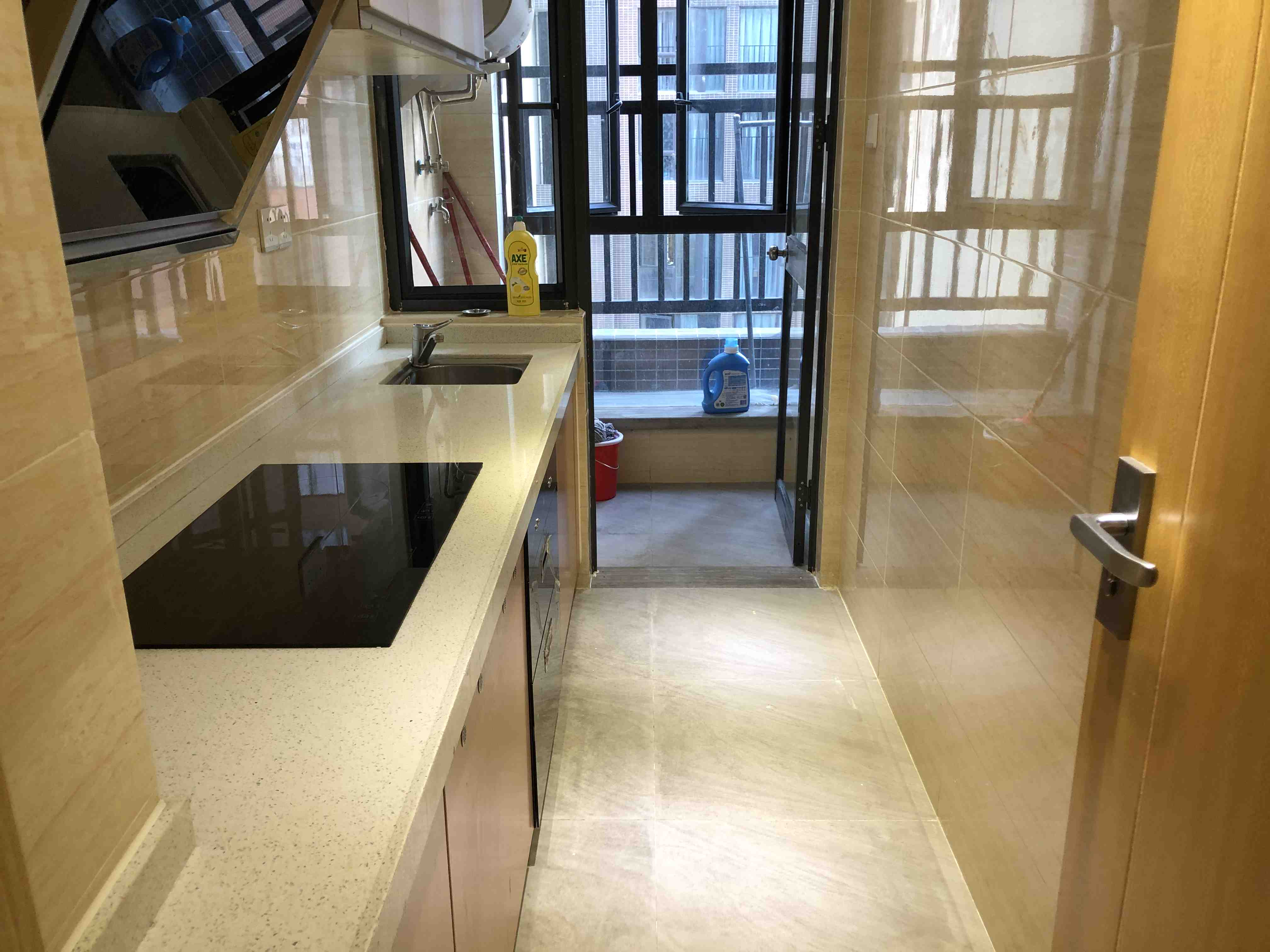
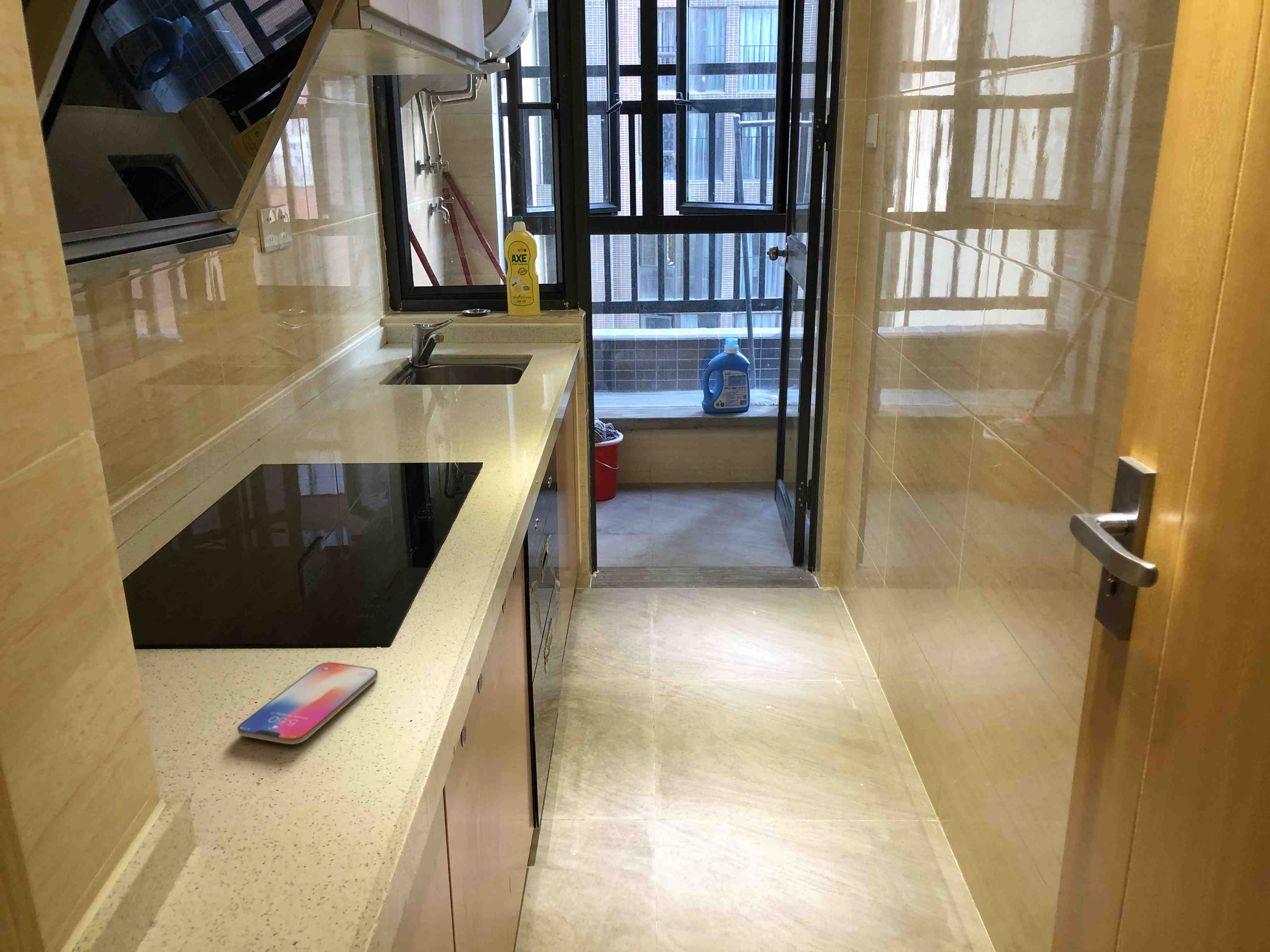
+ smartphone [237,662,378,745]
